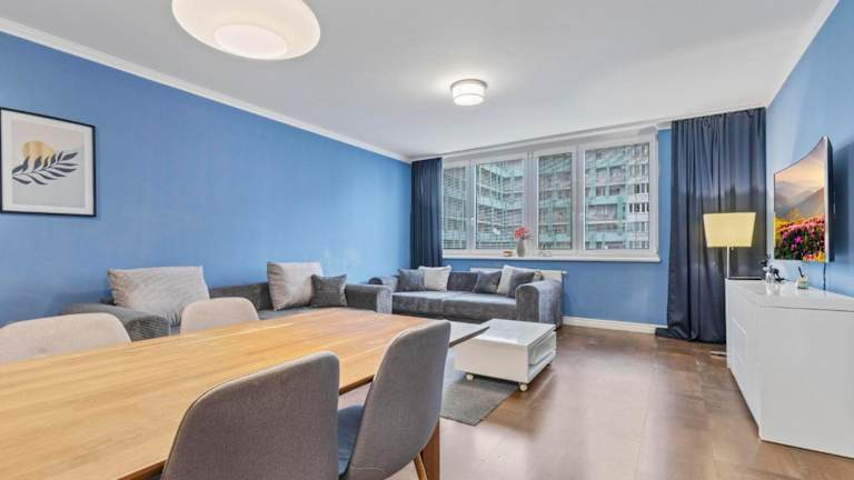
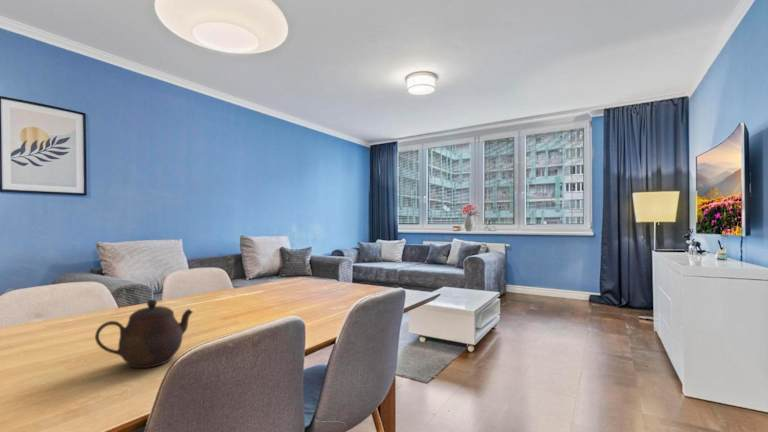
+ teapot [94,298,194,369]
